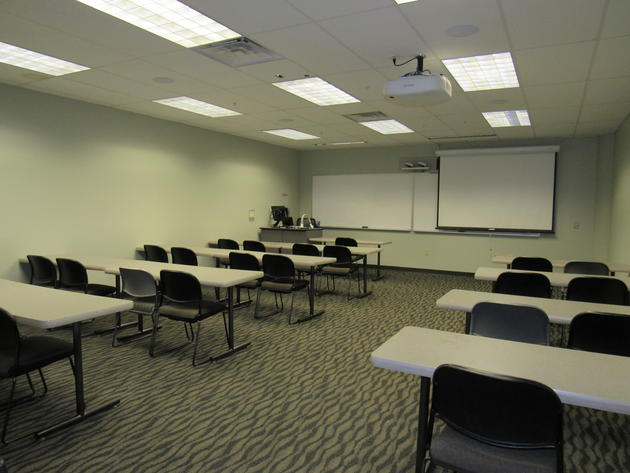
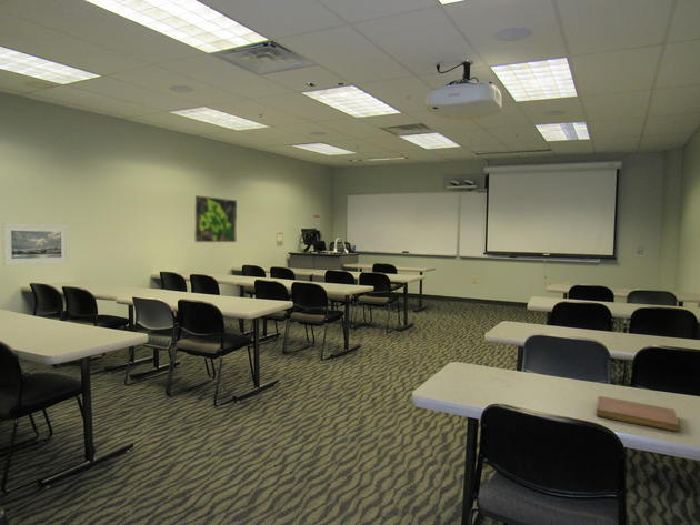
+ map [193,194,238,243]
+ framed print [1,223,69,266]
+ notebook [594,395,680,433]
